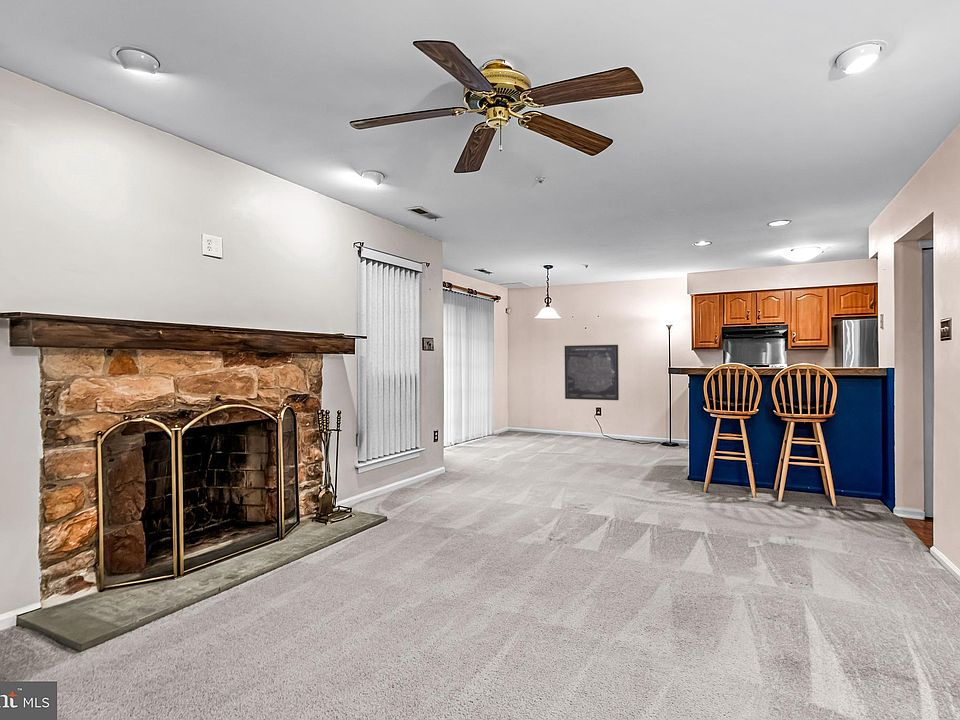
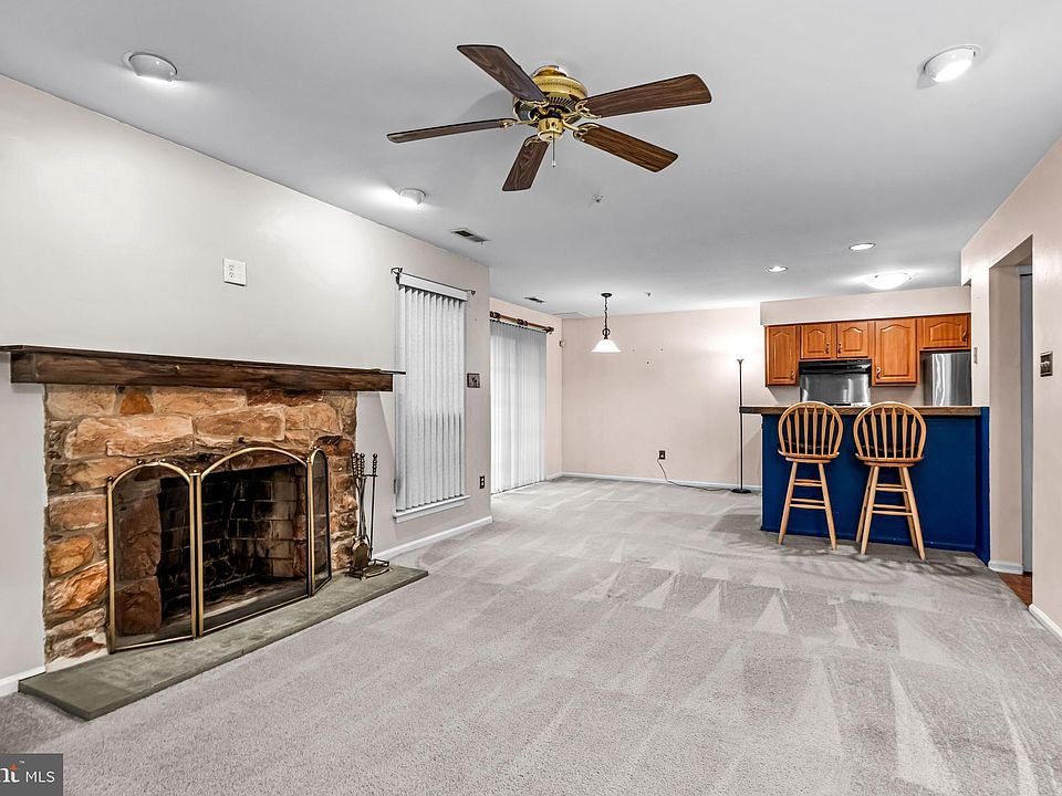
- wall art [564,344,620,401]
